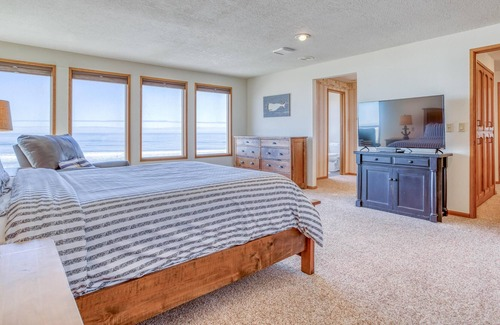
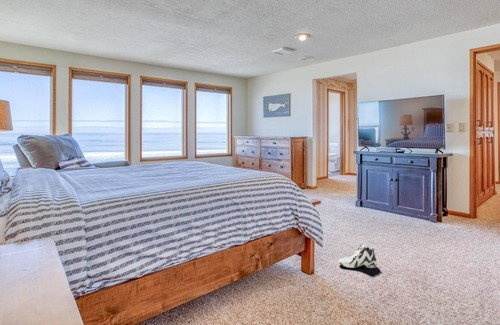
+ sneaker [338,242,378,269]
